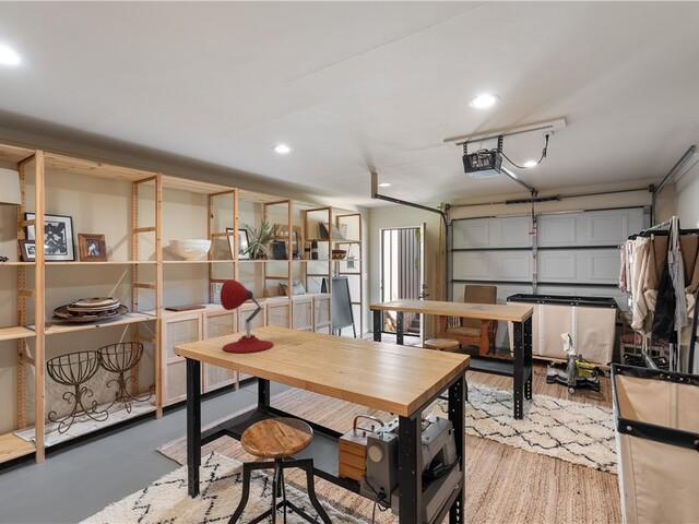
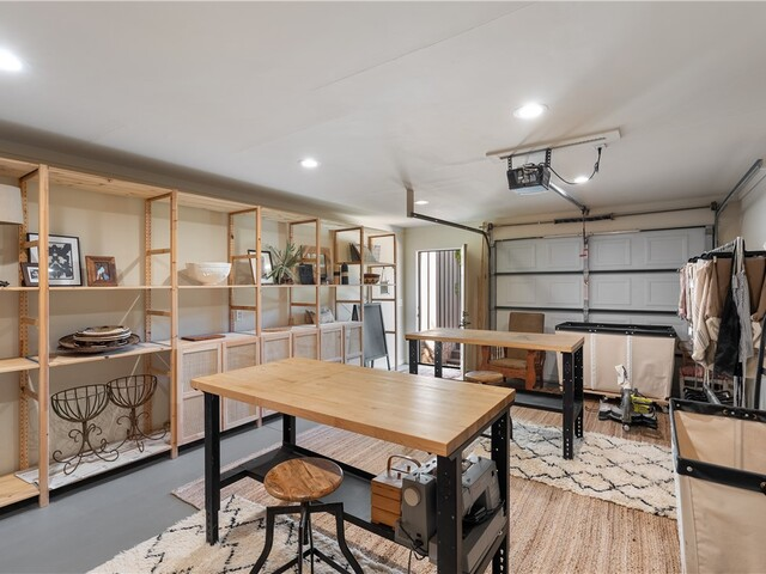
- desk lamp [220,278,274,354]
